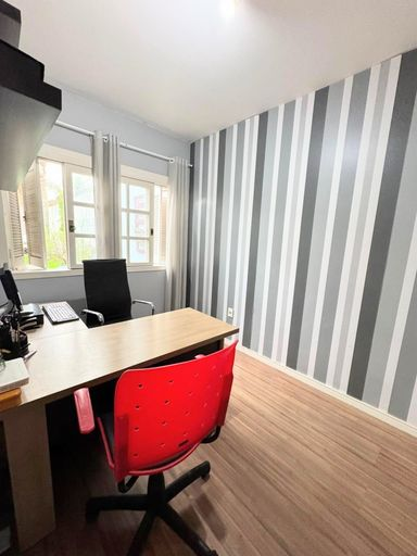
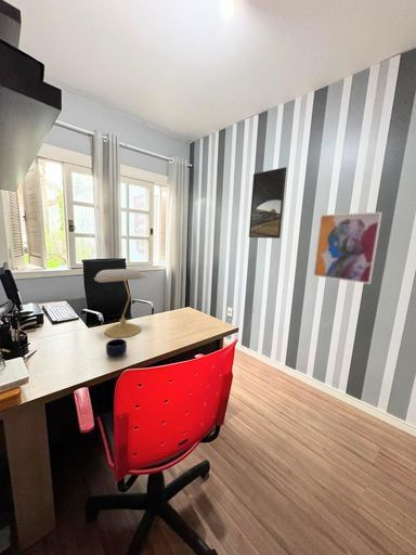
+ wall art [312,211,384,285]
+ mug [105,338,128,358]
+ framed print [248,166,288,240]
+ desk lamp [93,268,147,339]
